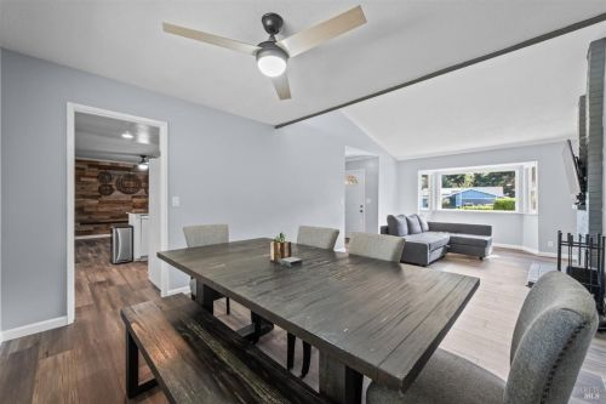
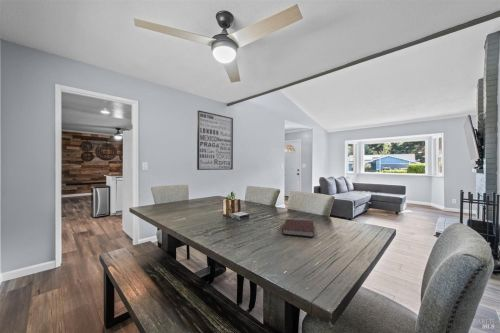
+ wall art [196,109,234,171]
+ notebook [281,218,315,238]
